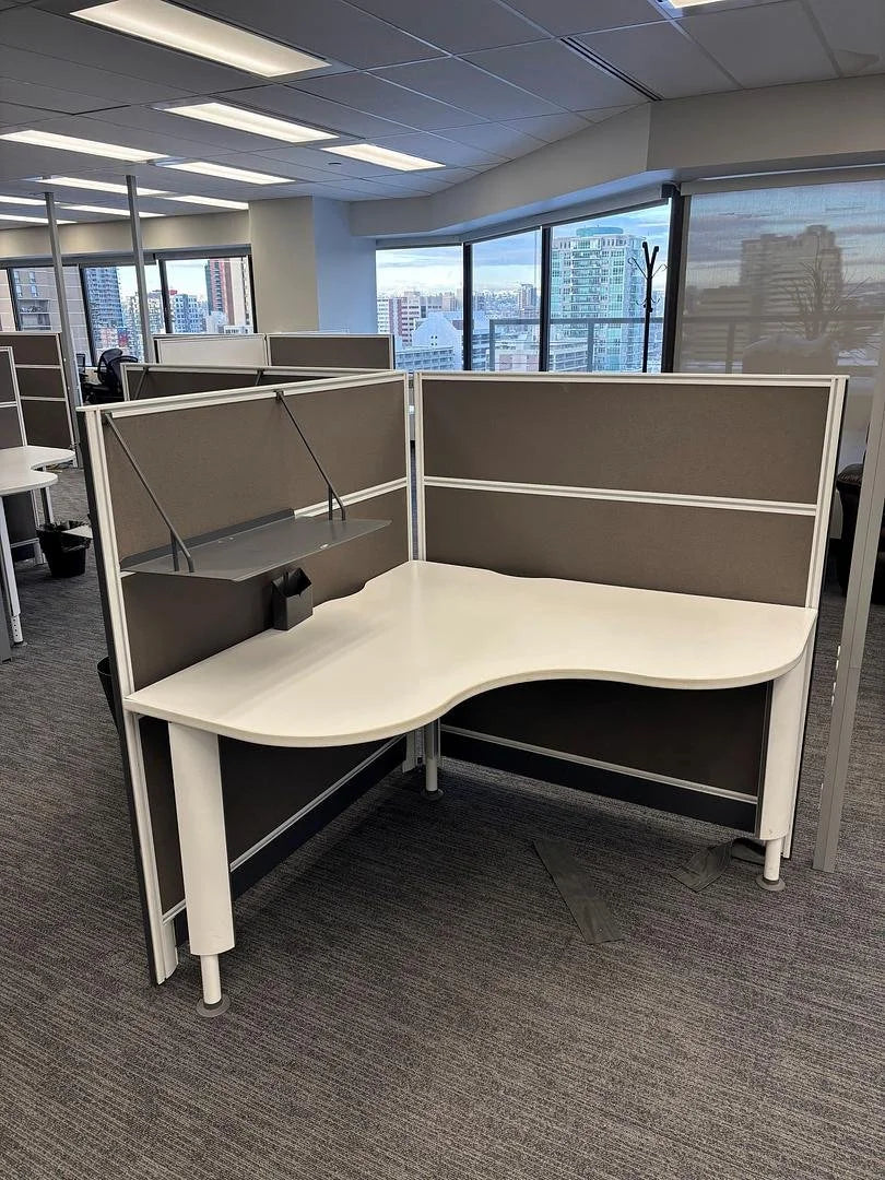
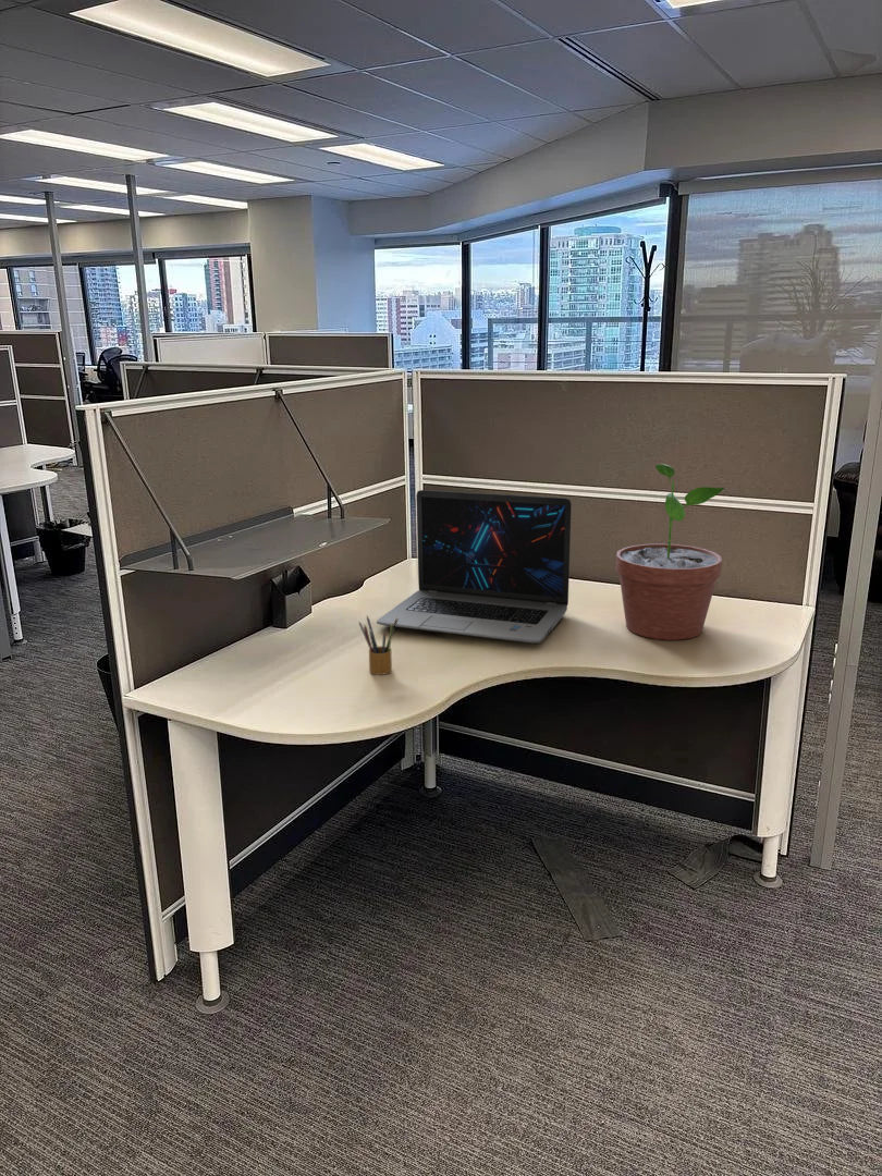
+ potted plant [614,463,725,641]
+ laptop [376,489,573,645]
+ pencil box [358,615,399,676]
